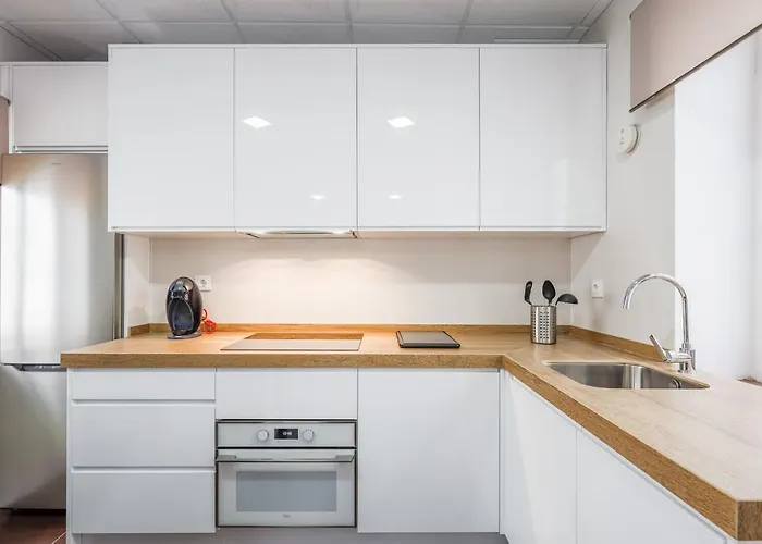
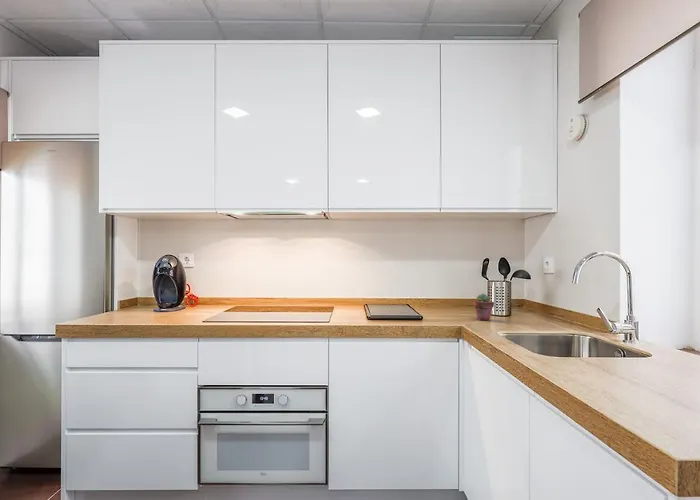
+ potted succulent [473,293,495,321]
